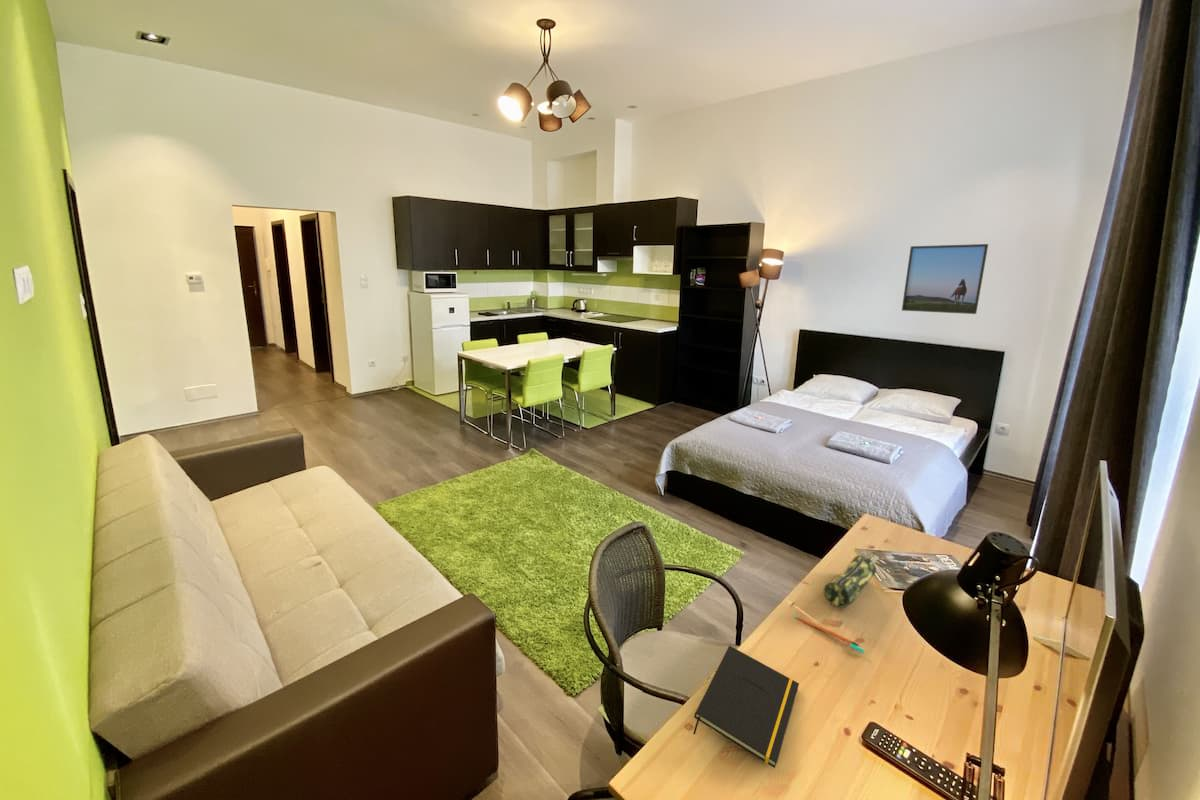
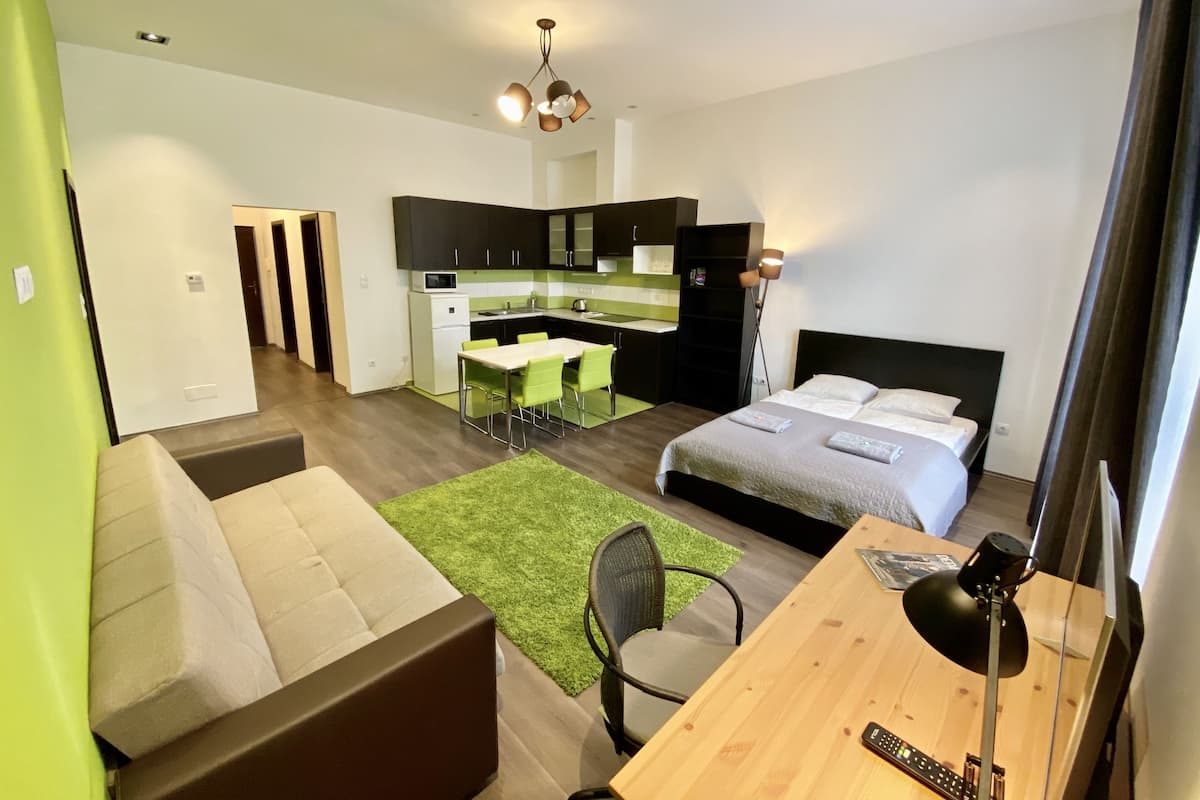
- pencil case [823,552,877,609]
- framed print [901,243,989,315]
- notepad [693,645,800,769]
- pen [793,615,866,654]
